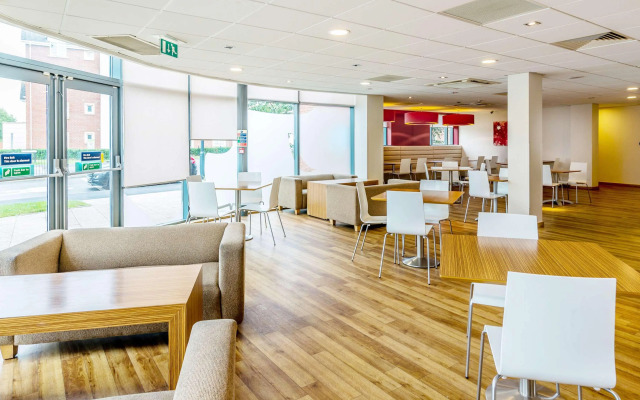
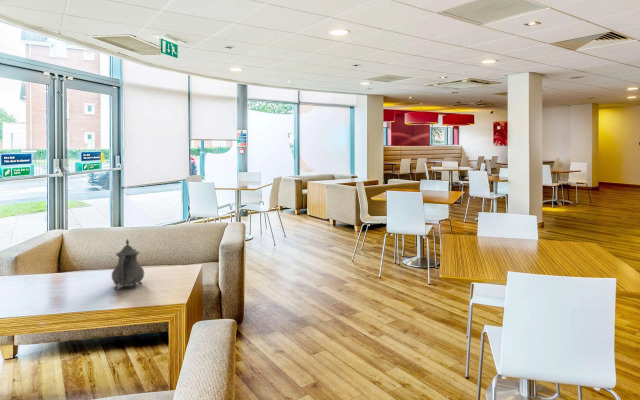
+ teapot [111,238,145,290]
